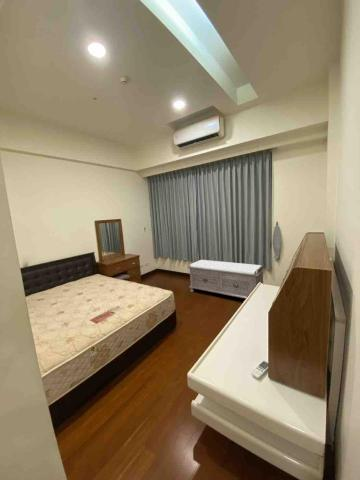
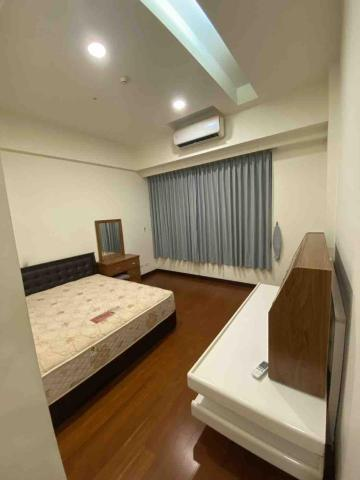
- bench [187,259,266,299]
